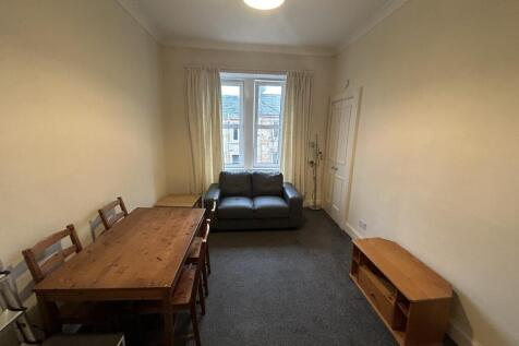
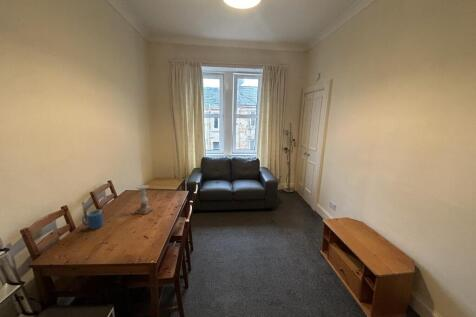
+ candle holder [134,184,154,216]
+ mug [81,209,104,230]
